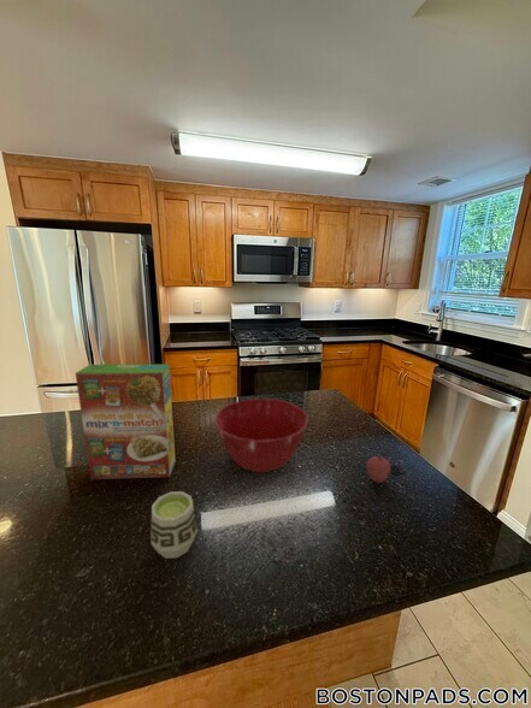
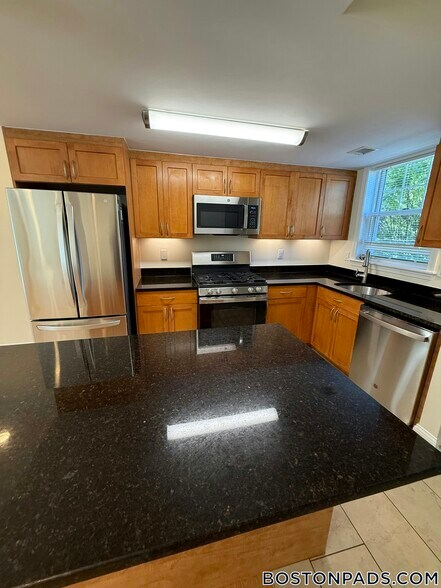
- fruit [365,455,391,484]
- mixing bowl [214,397,308,473]
- cup [149,490,199,560]
- cereal box [75,362,177,480]
